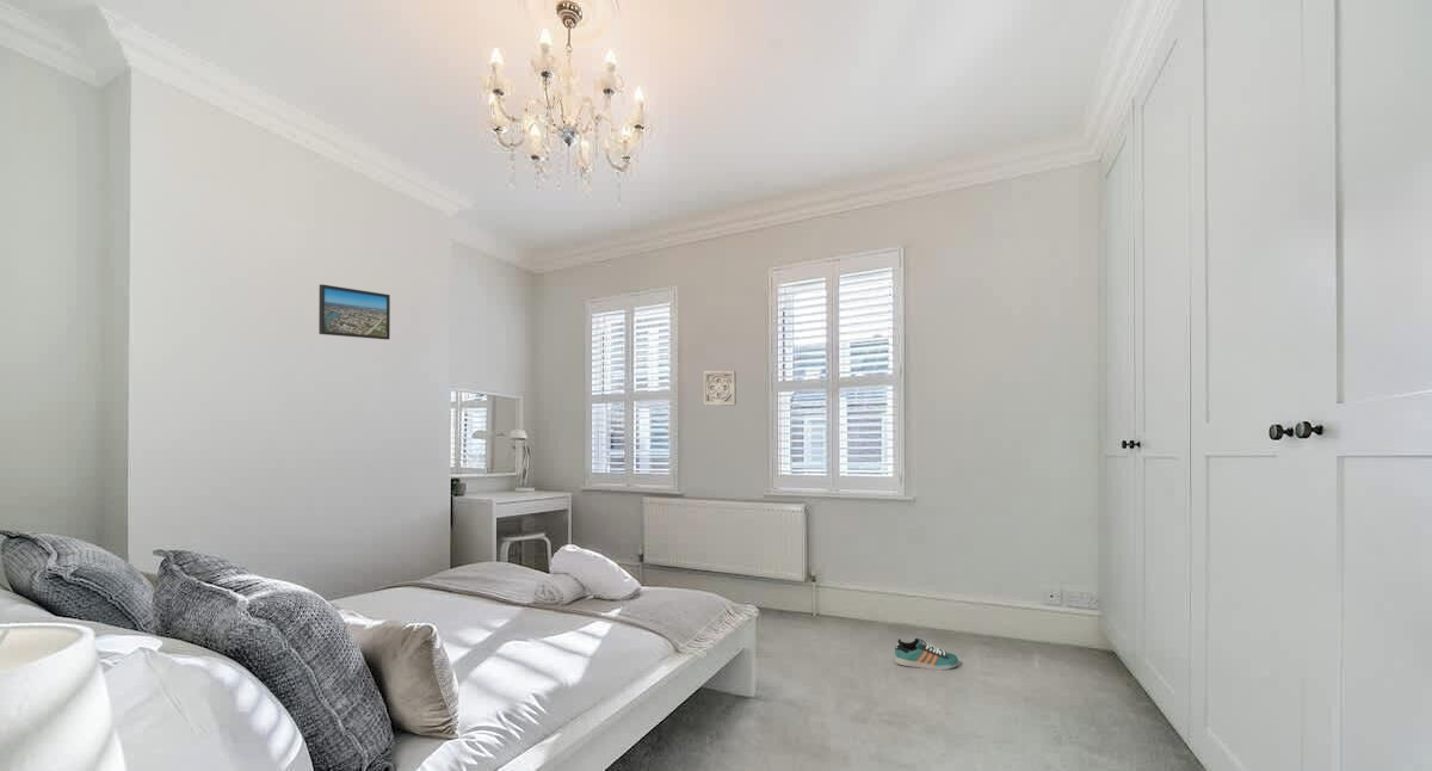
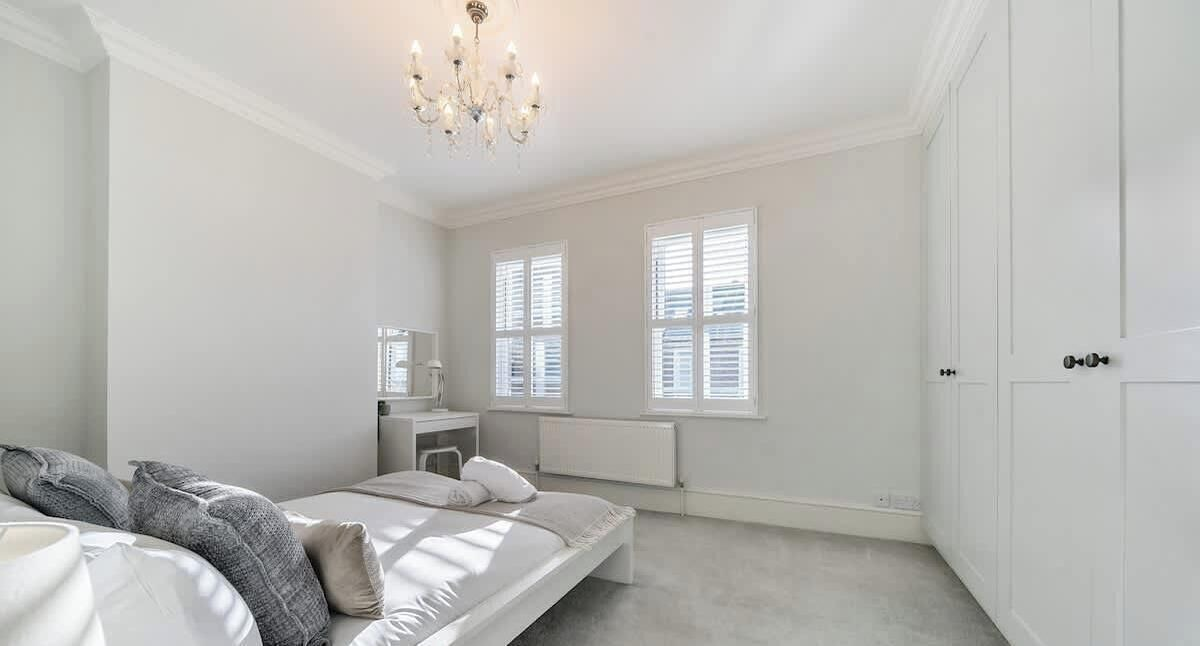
- sneaker [894,637,959,671]
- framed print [317,283,391,340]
- wall ornament [702,369,737,407]
